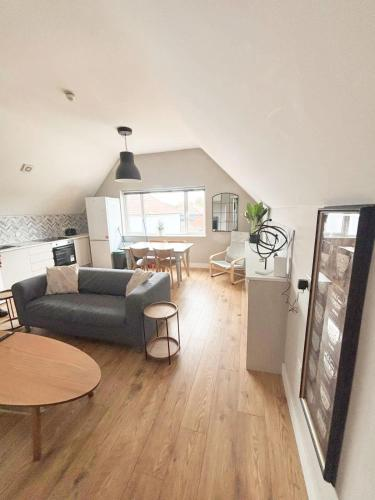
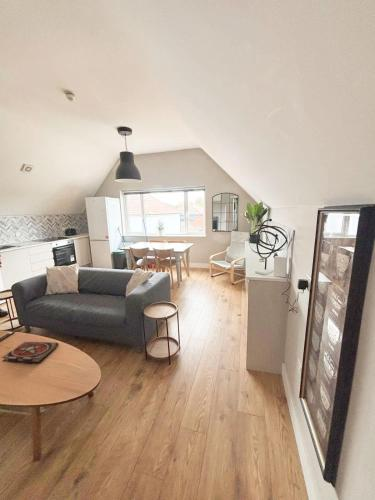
+ book [1,341,59,364]
